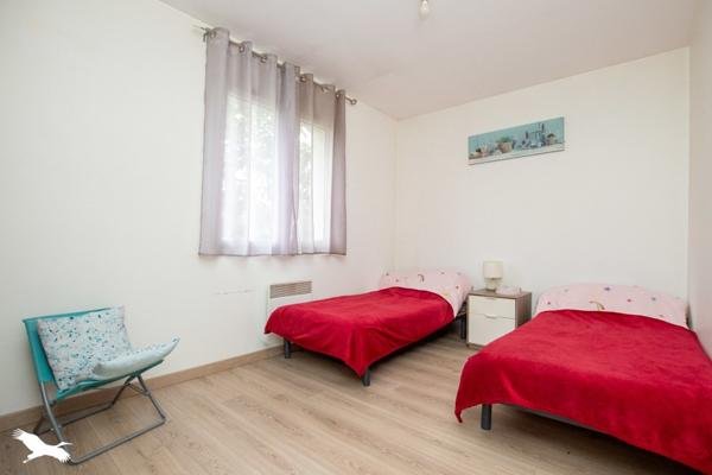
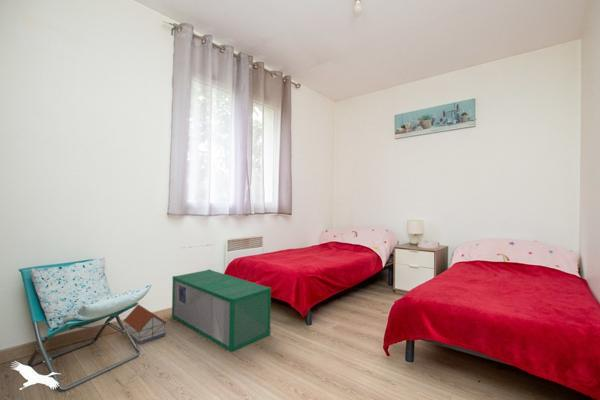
+ toy house [122,303,168,346]
+ storage bin [171,268,272,353]
